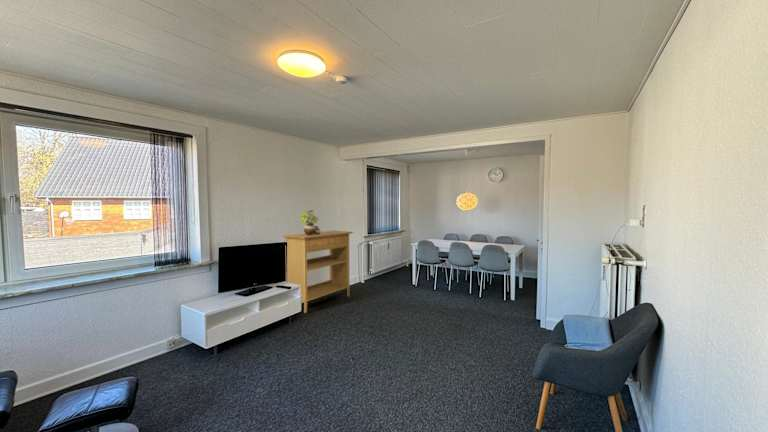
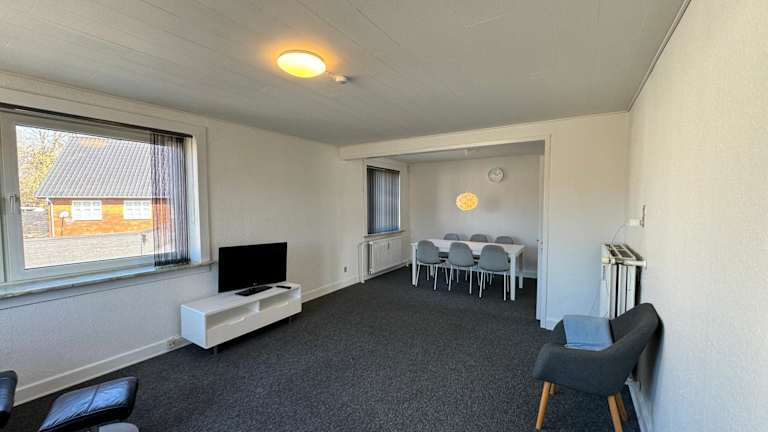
- console table [282,230,354,314]
- potted plant [300,209,322,235]
